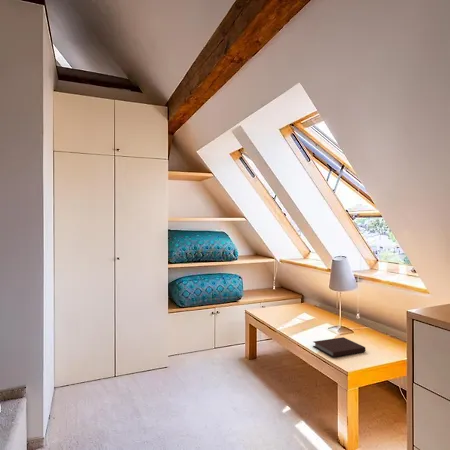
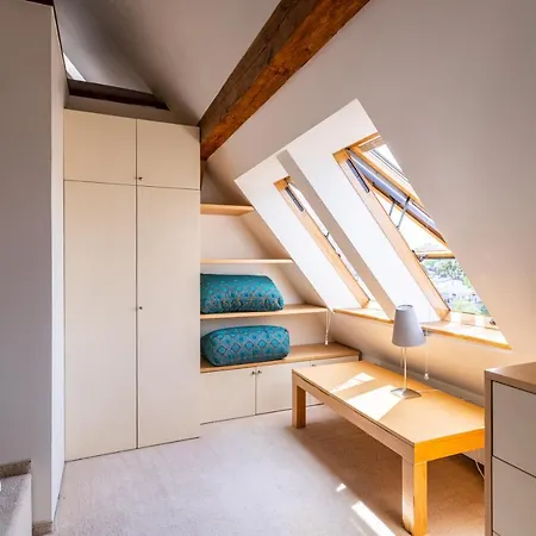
- notebook [312,336,366,358]
